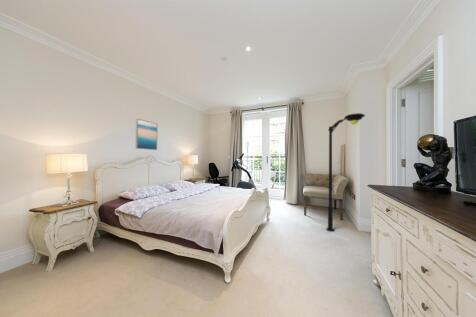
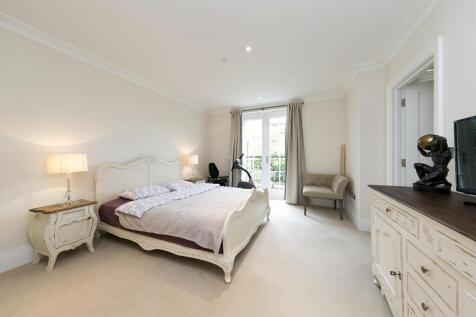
- floor lamp [325,112,366,233]
- wall art [135,118,158,151]
